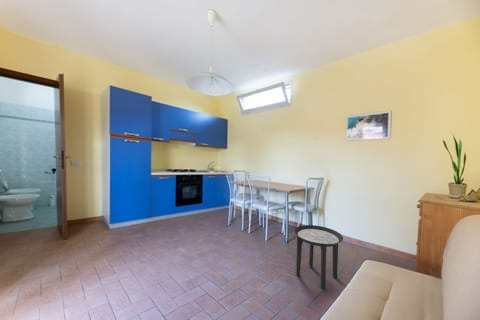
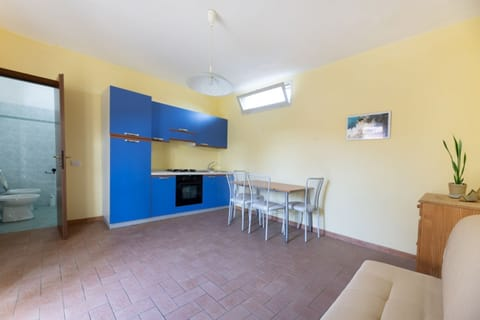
- side table [293,224,344,290]
